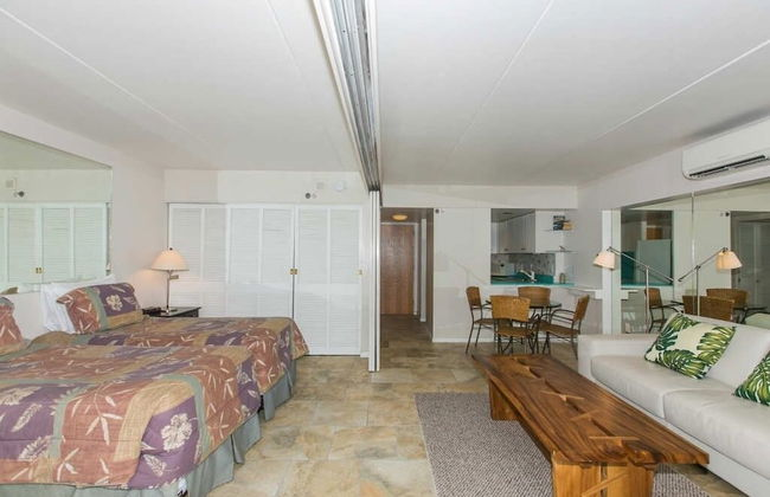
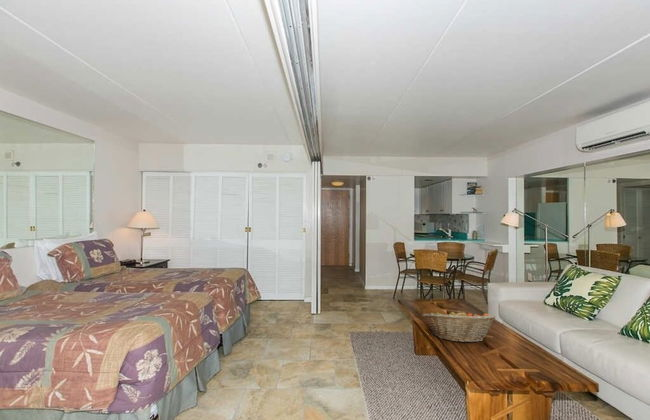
+ fruit basket [421,308,496,344]
